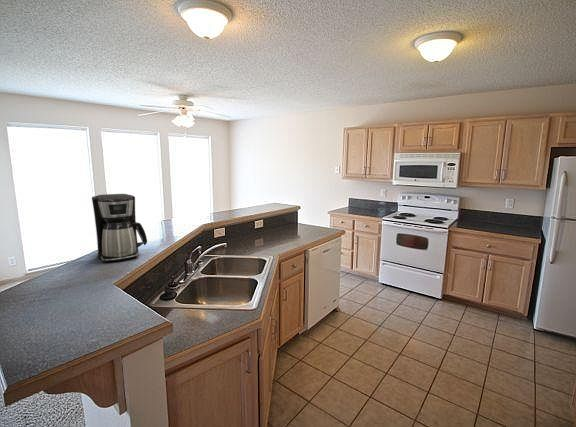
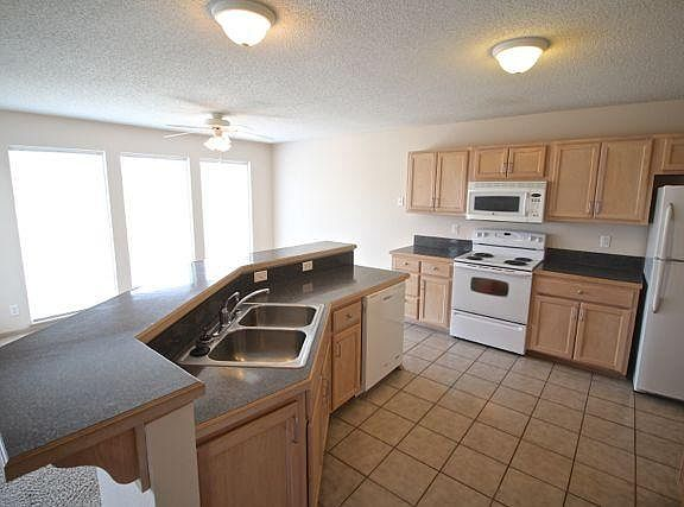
- coffee maker [91,193,148,263]
